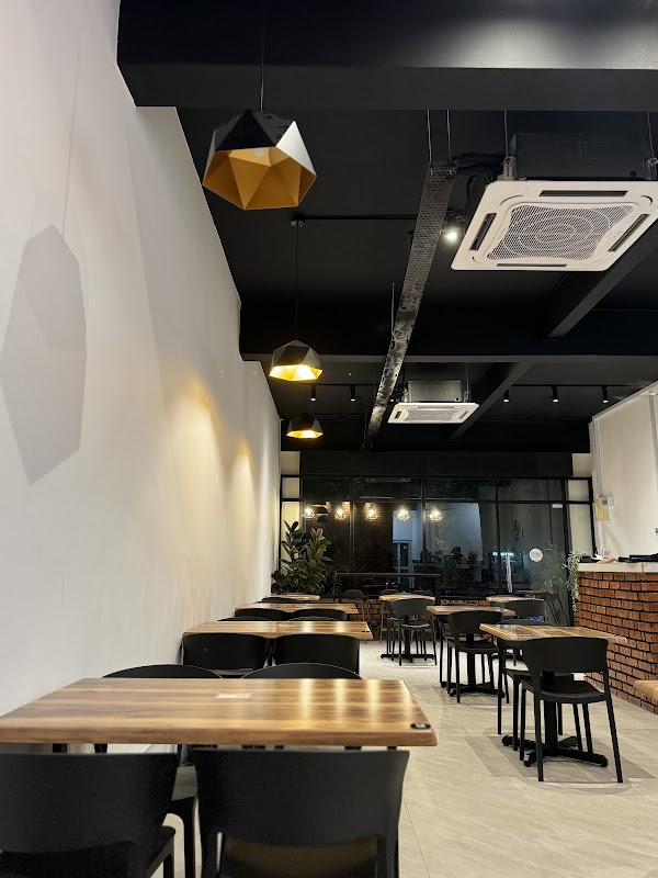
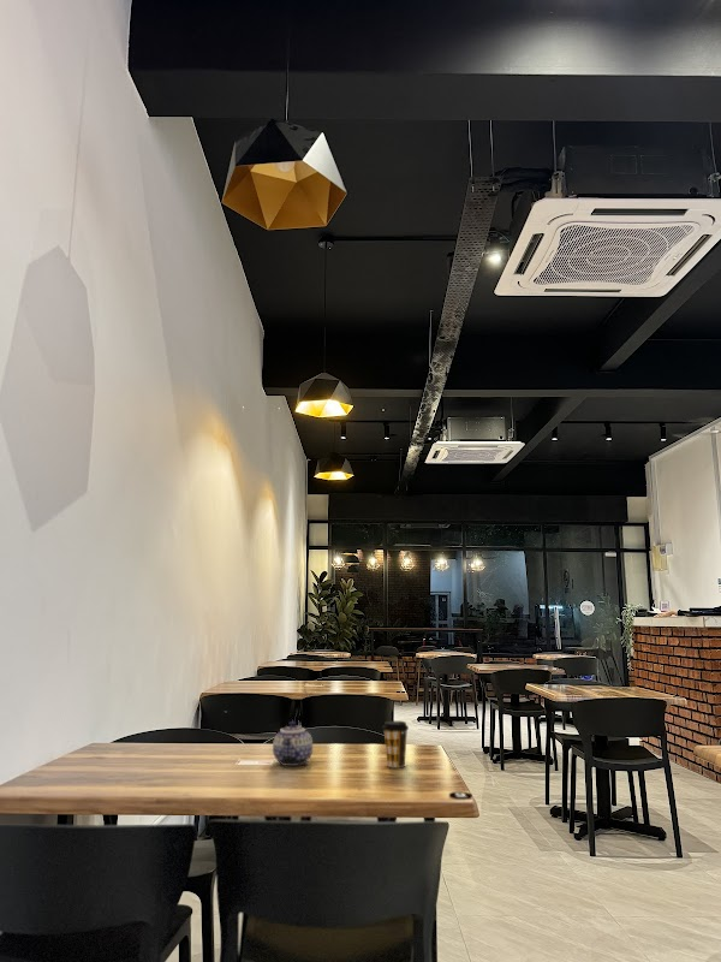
+ coffee cup [381,720,410,768]
+ teapot [272,720,314,767]
